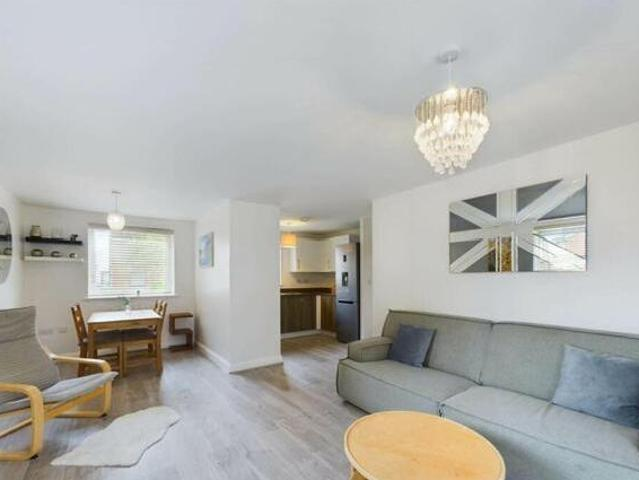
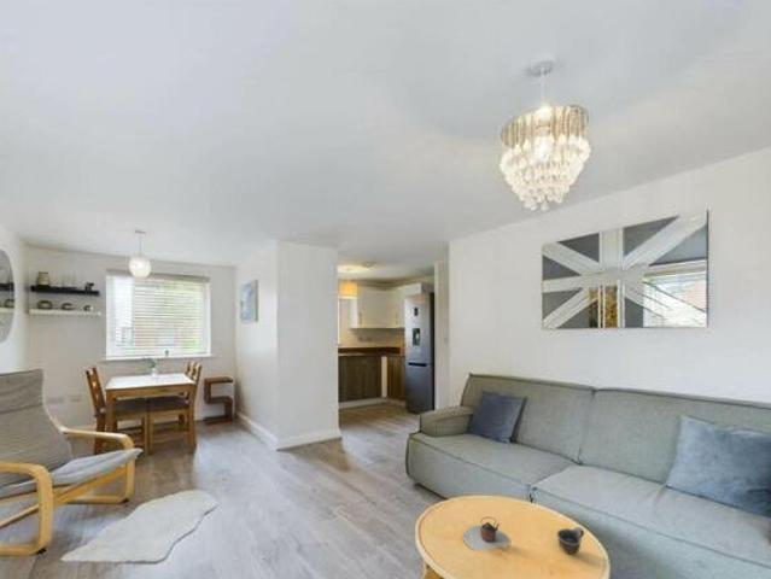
+ cup [556,526,585,555]
+ teapot [462,516,512,552]
